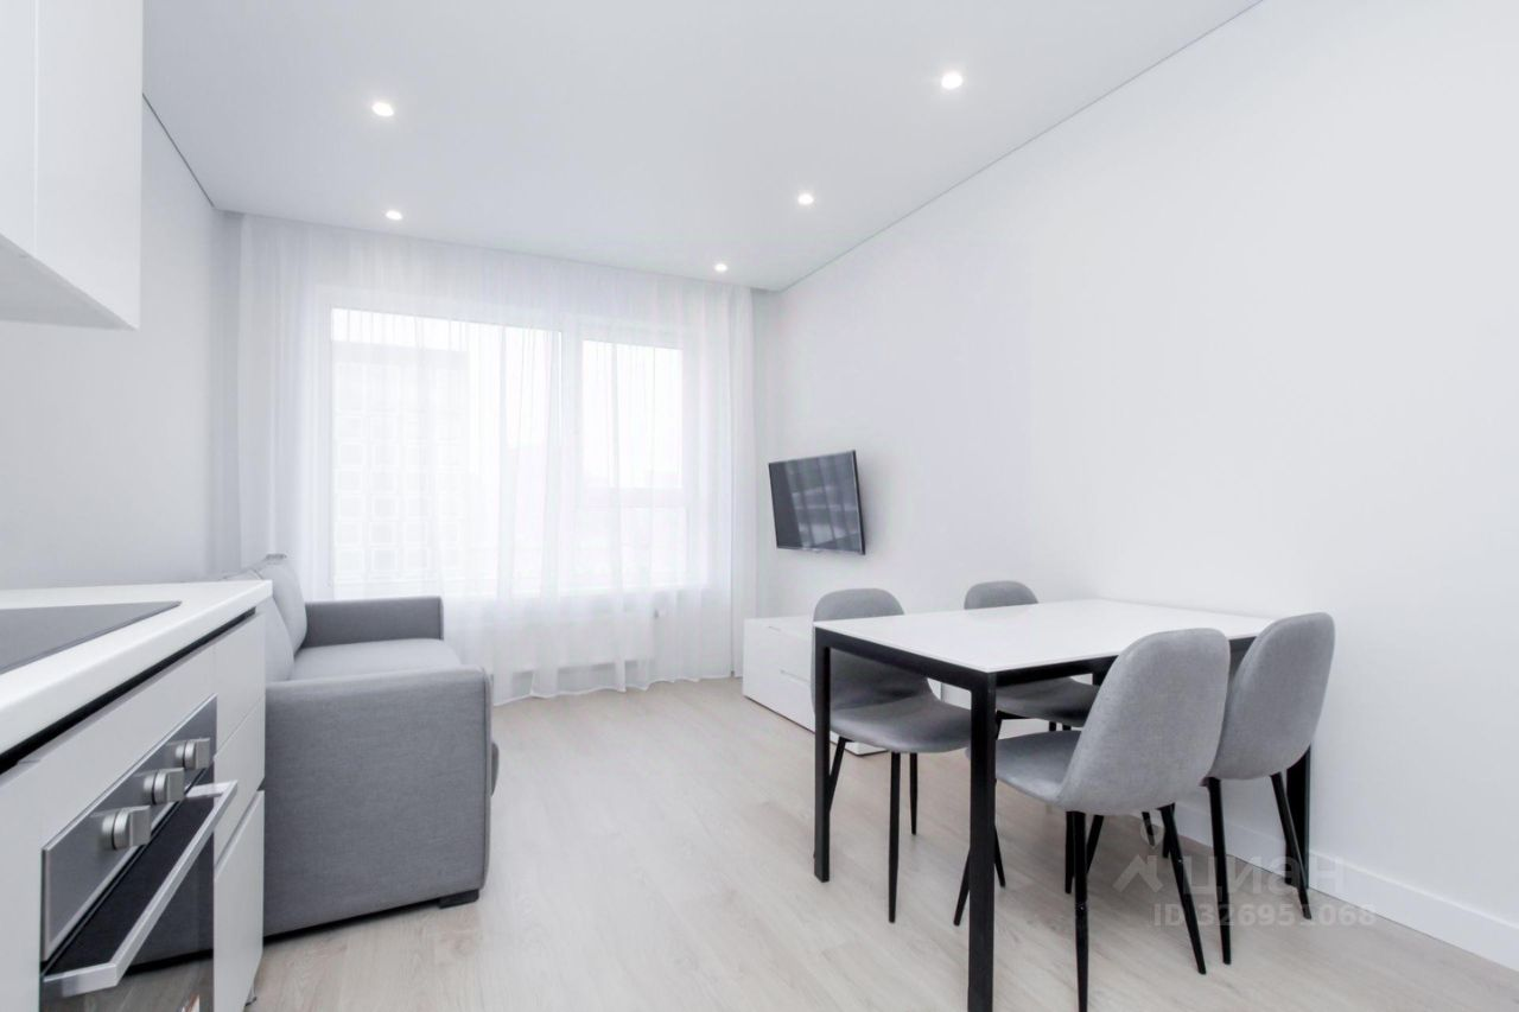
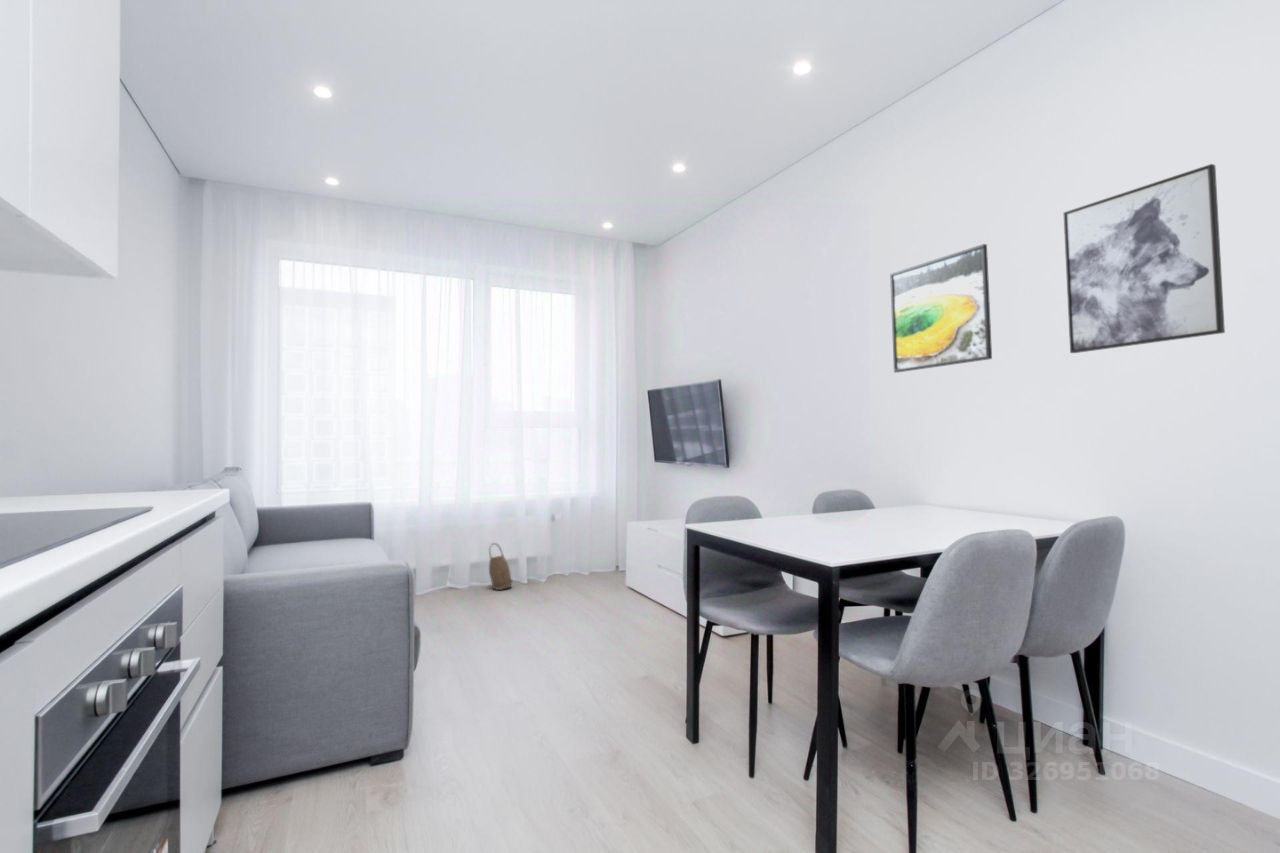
+ basket [488,542,514,591]
+ wall art [1062,163,1226,354]
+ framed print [889,243,993,374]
